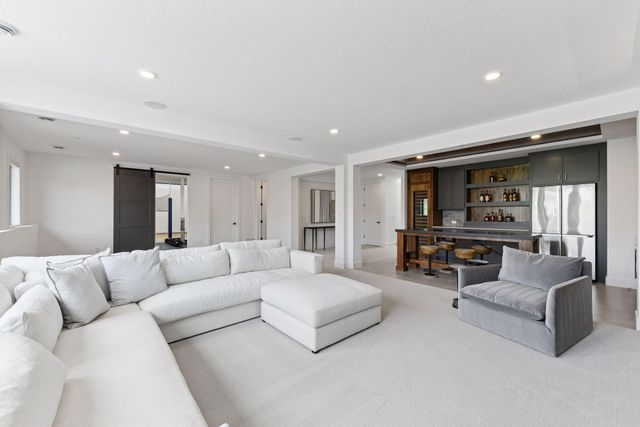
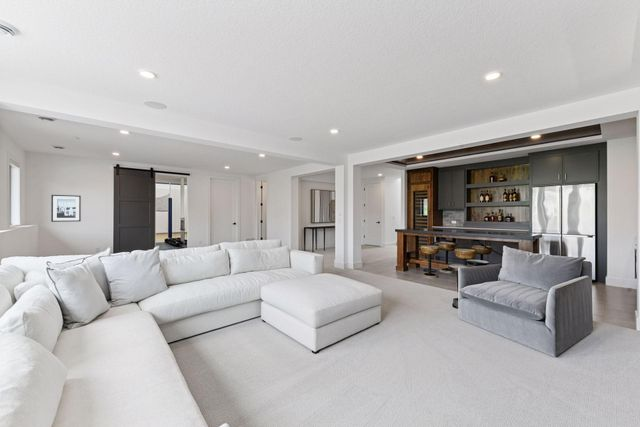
+ wall art [50,194,82,223]
